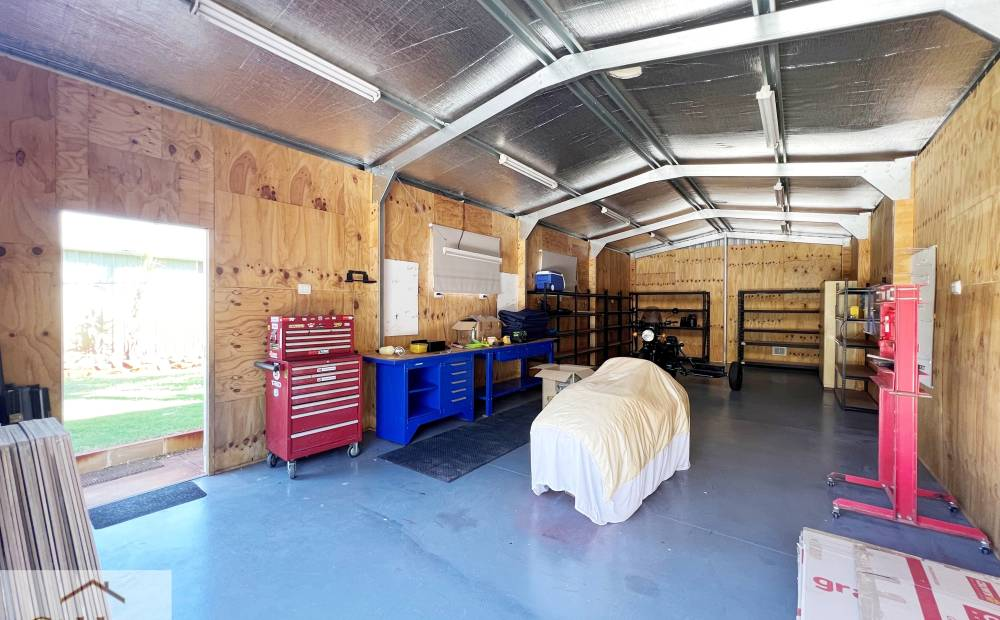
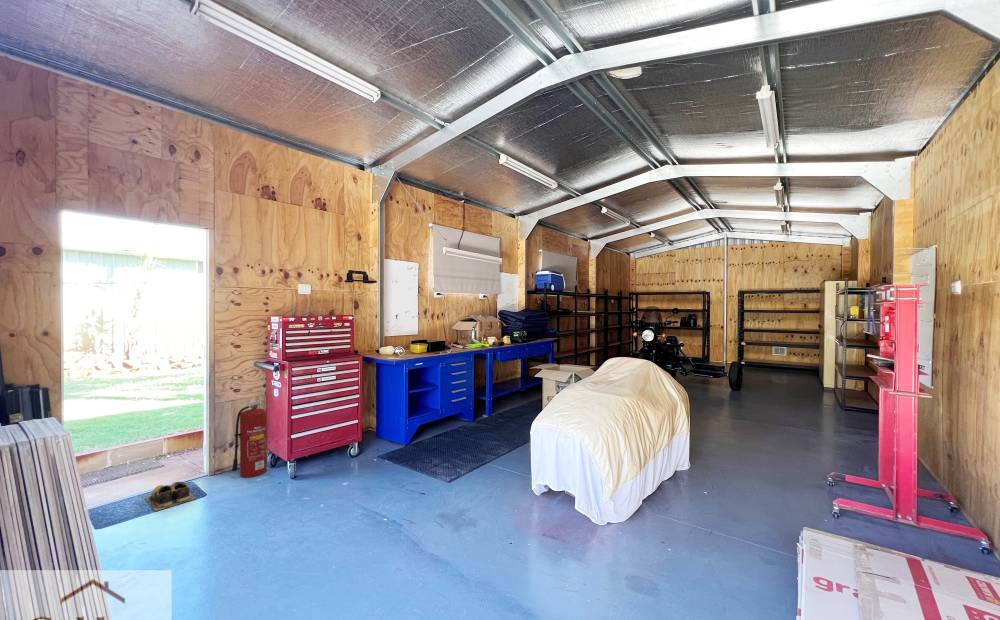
+ shoes [144,481,197,512]
+ fire extinguisher [231,397,268,478]
